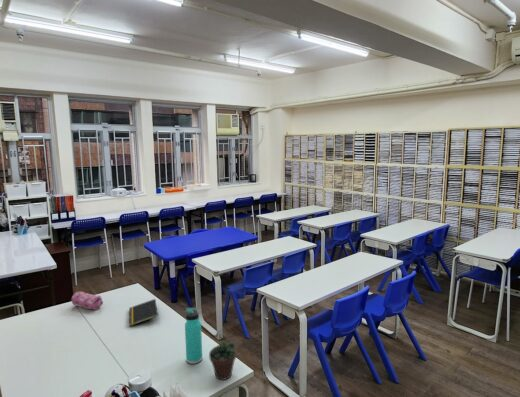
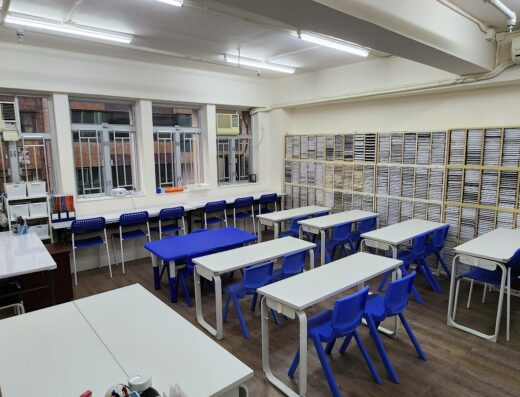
- thermos bottle [184,307,203,365]
- succulent plant [208,333,237,381]
- notepad [128,298,159,327]
- pencil case [71,290,104,311]
